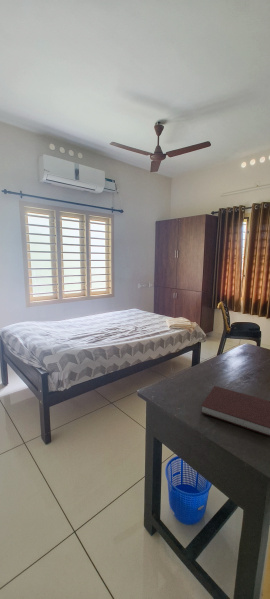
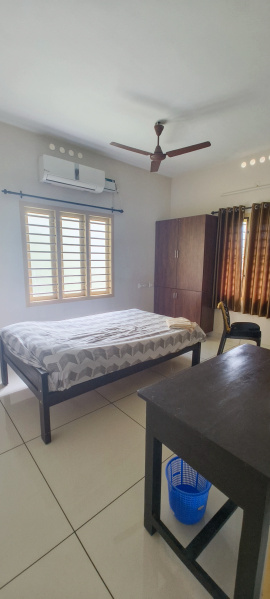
- notebook [200,385,270,437]
